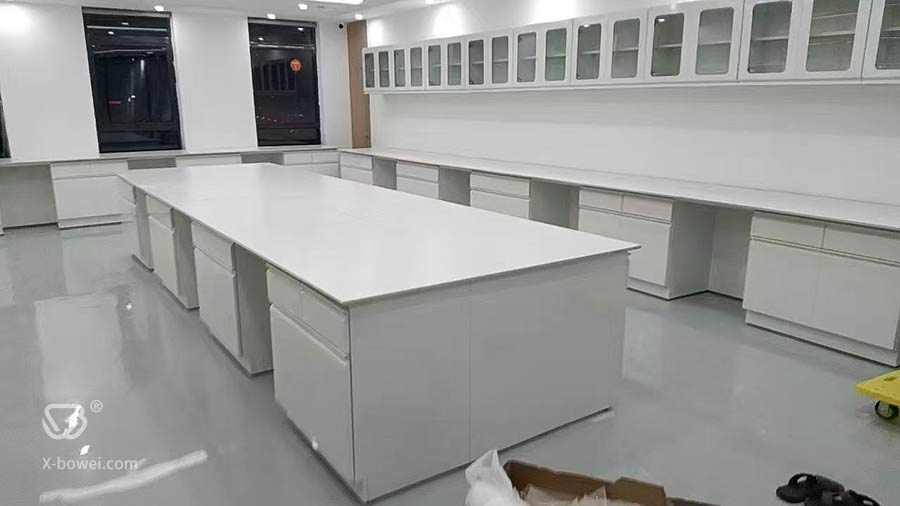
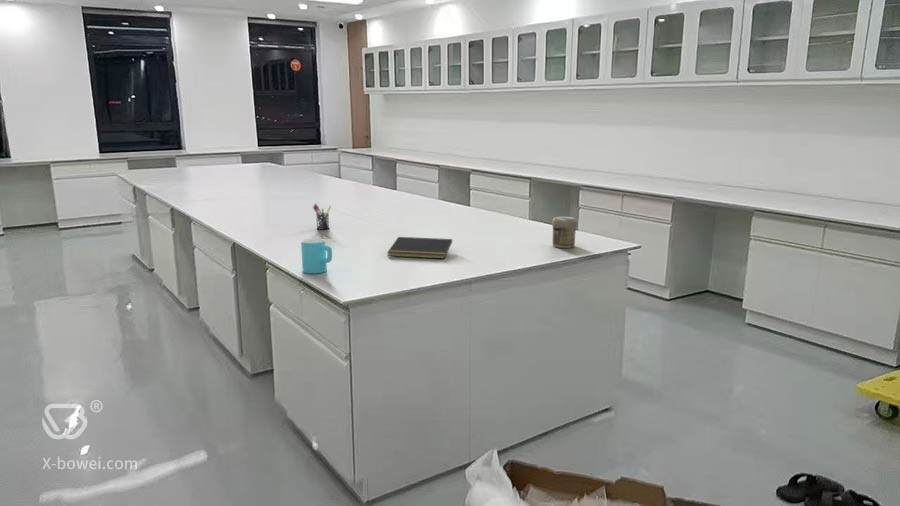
+ notepad [386,236,453,260]
+ pen holder [312,202,332,231]
+ cup [300,237,333,275]
+ jar [551,215,578,249]
